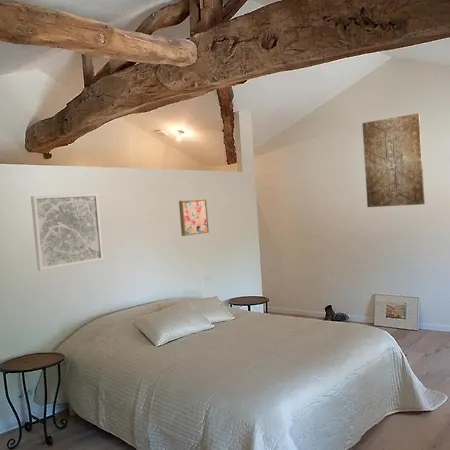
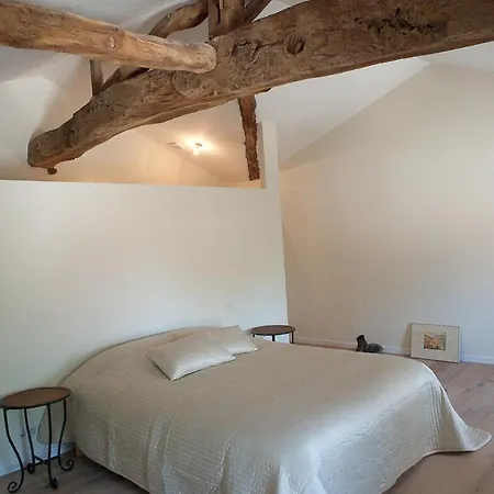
- wall art [178,198,210,237]
- wall art [361,112,426,208]
- wall art [30,192,104,272]
